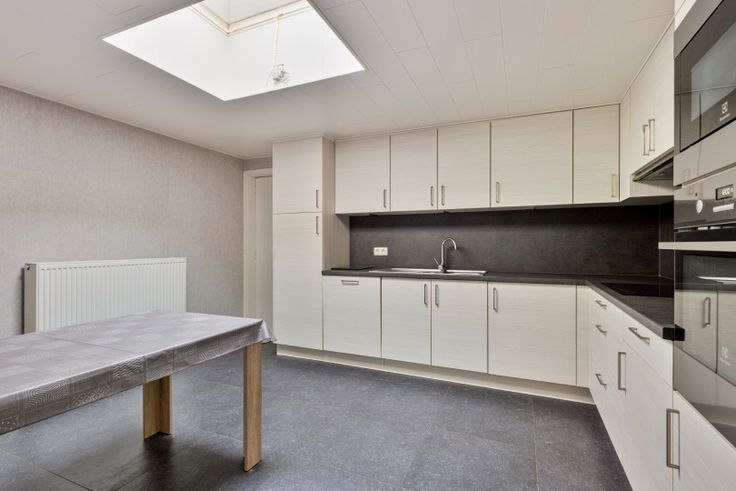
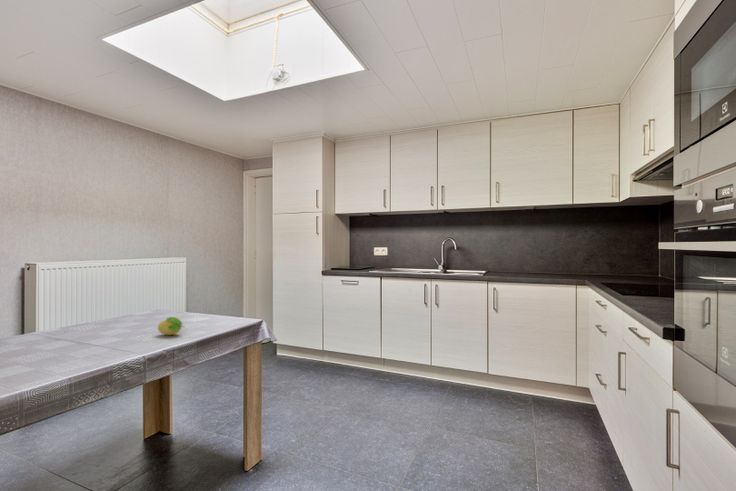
+ fruit [157,316,184,336]
